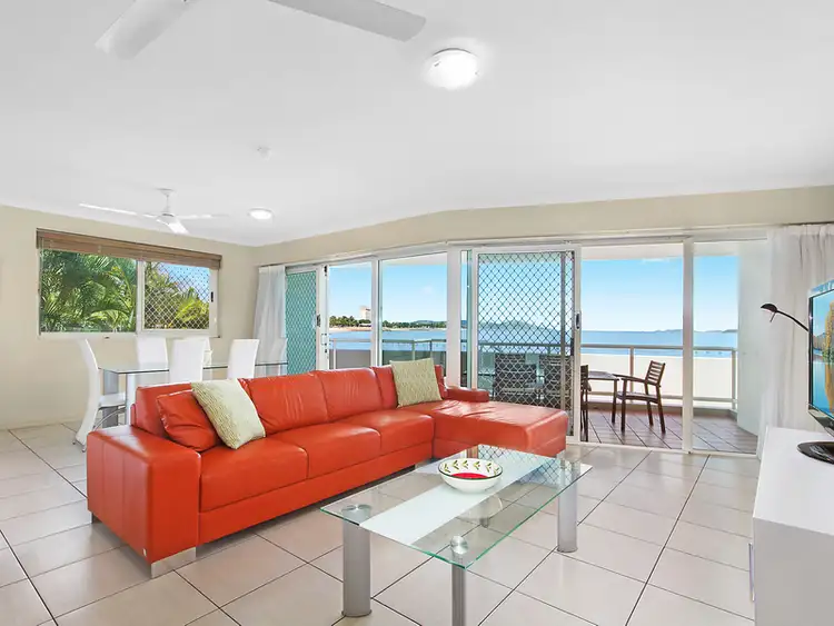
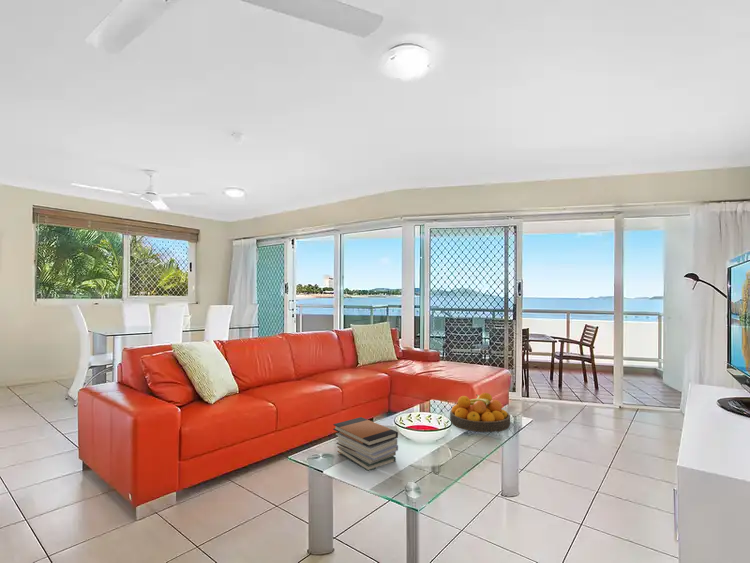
+ fruit bowl [449,392,511,433]
+ book stack [332,416,399,472]
